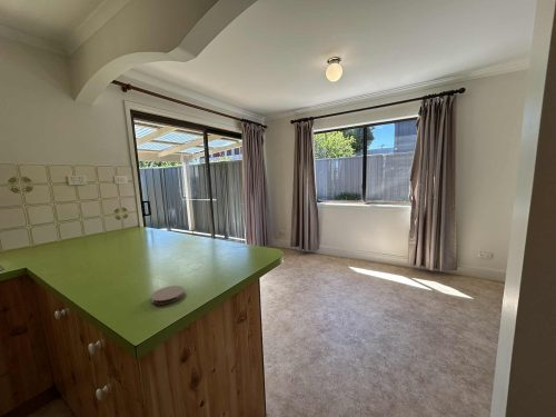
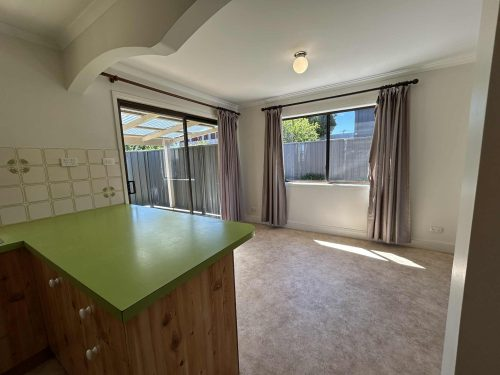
- coaster [150,285,186,306]
